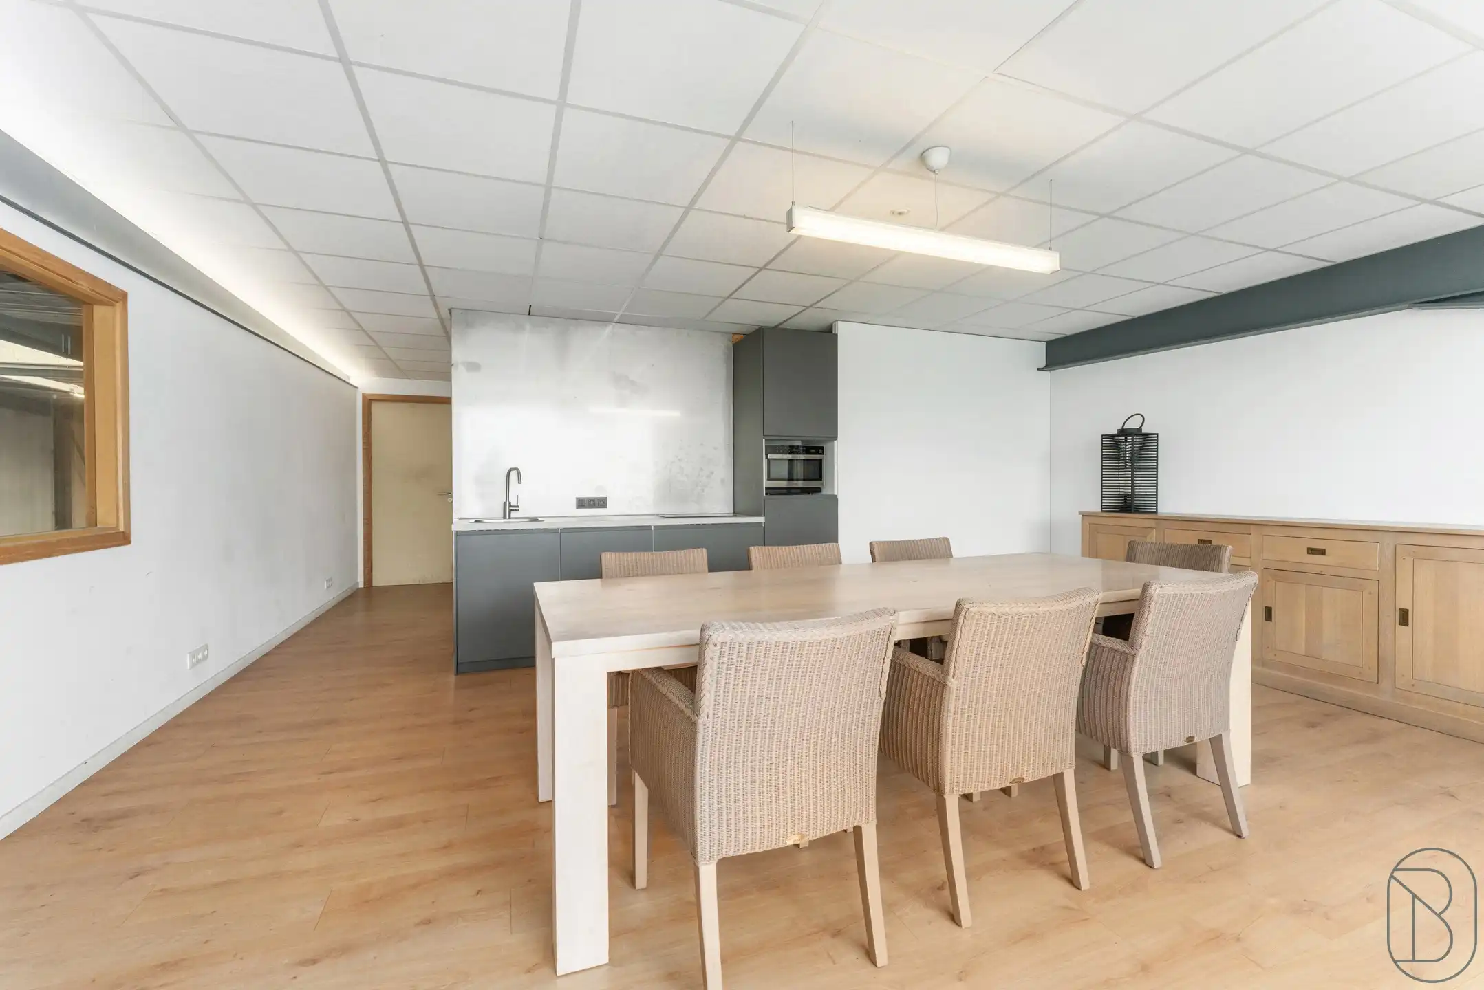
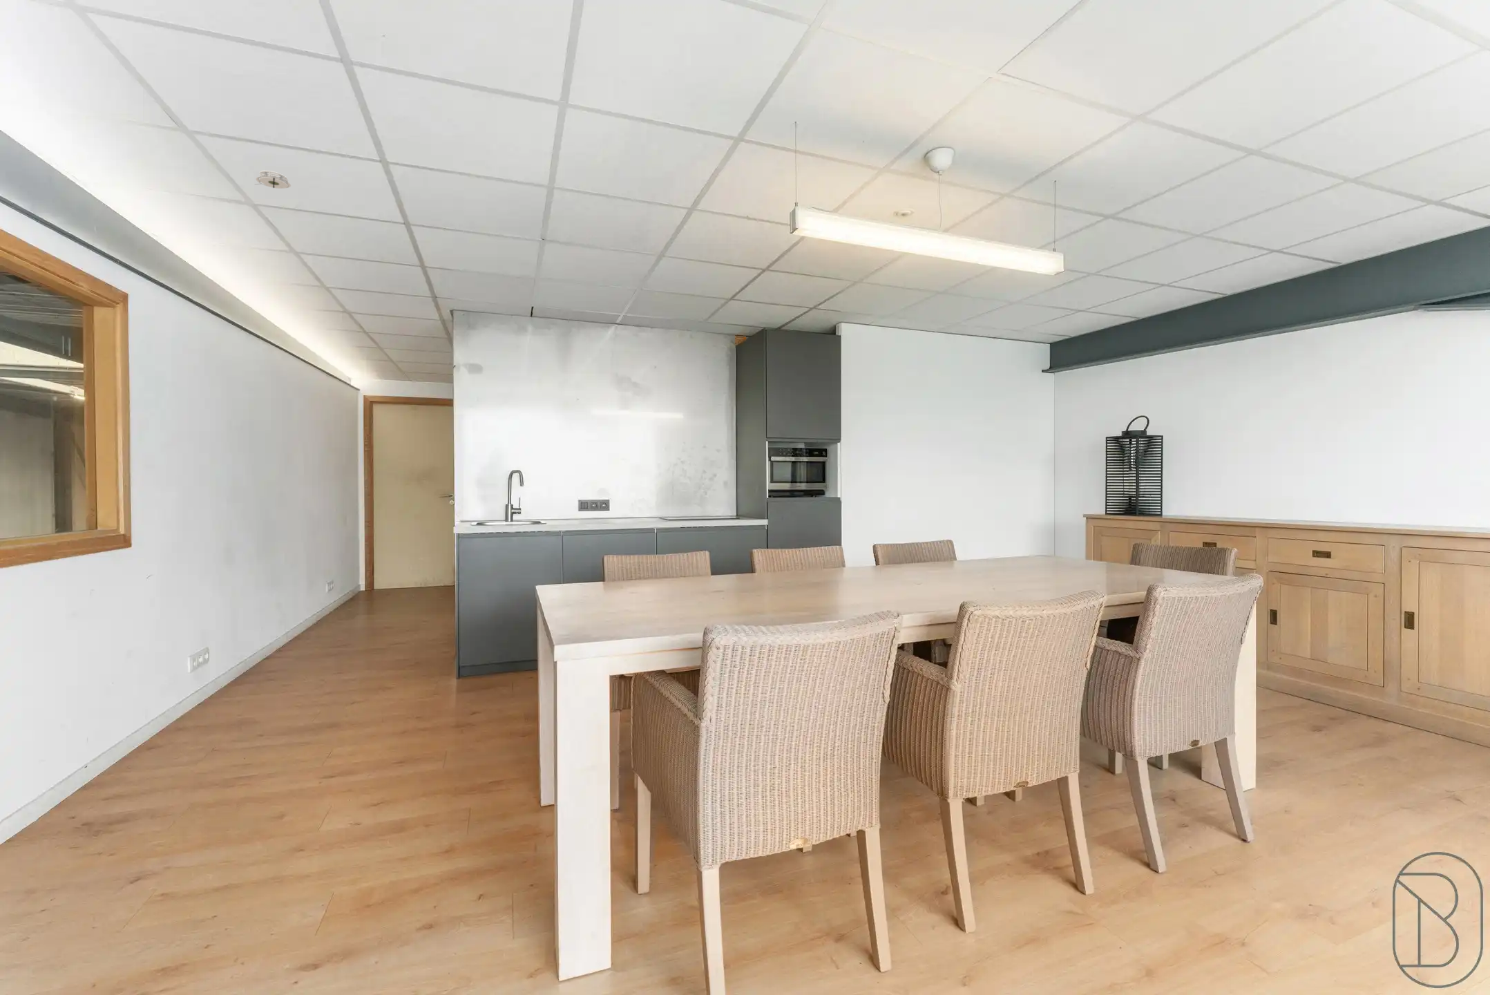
+ smoke detector [255,170,292,189]
